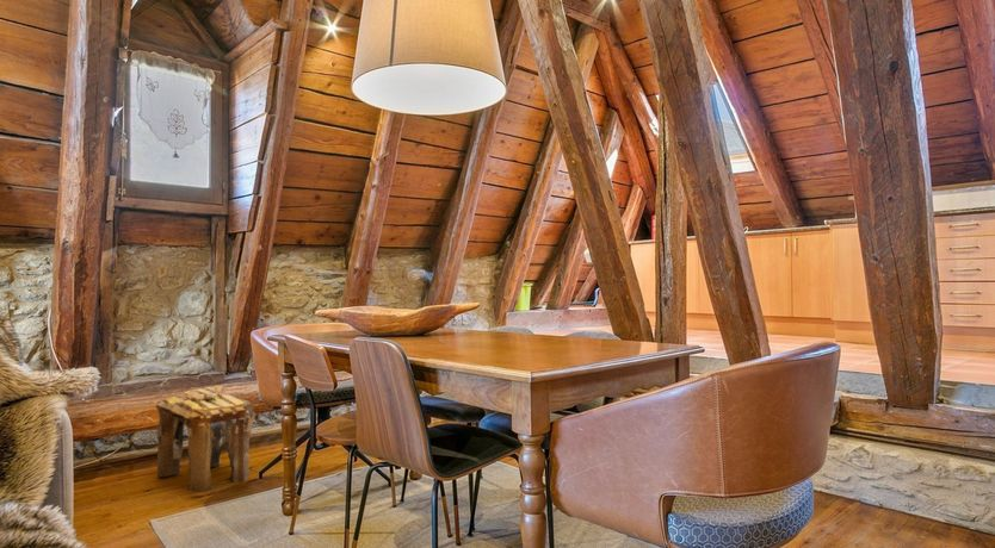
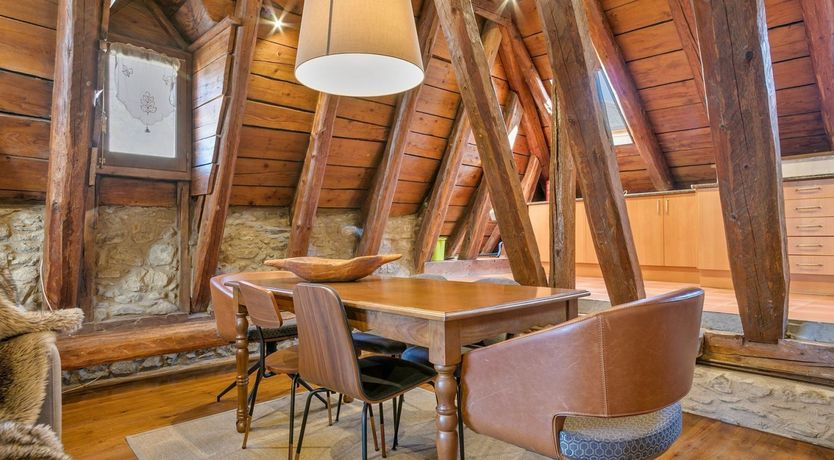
- stool [155,384,257,493]
